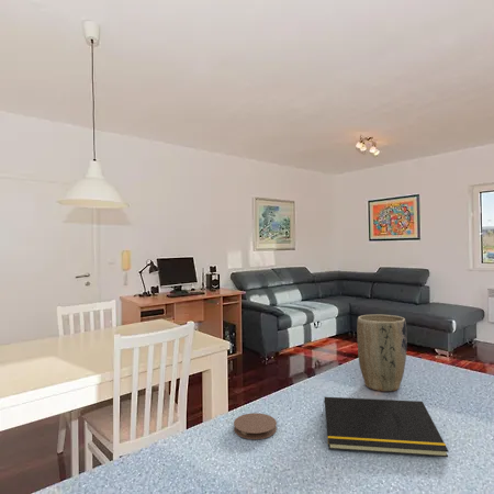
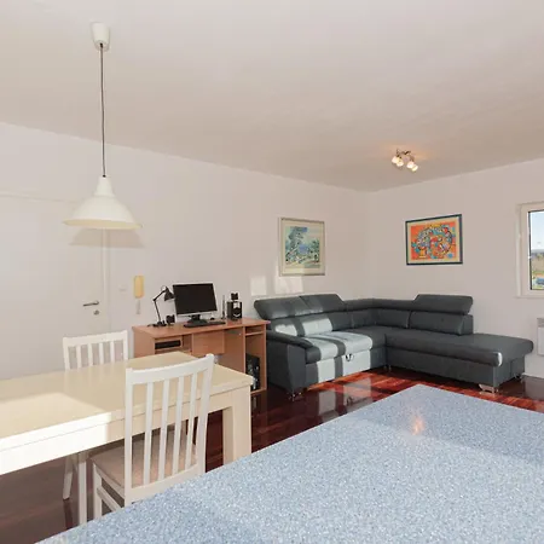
- plant pot [356,313,408,393]
- notepad [321,396,449,458]
- coaster [233,412,278,440]
